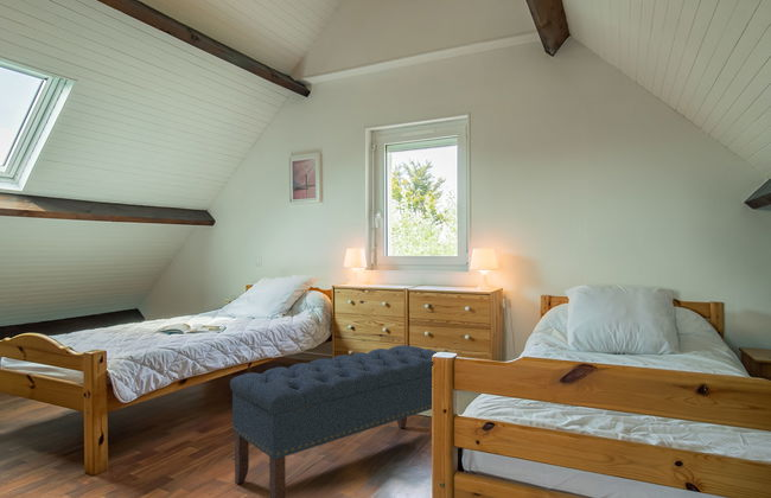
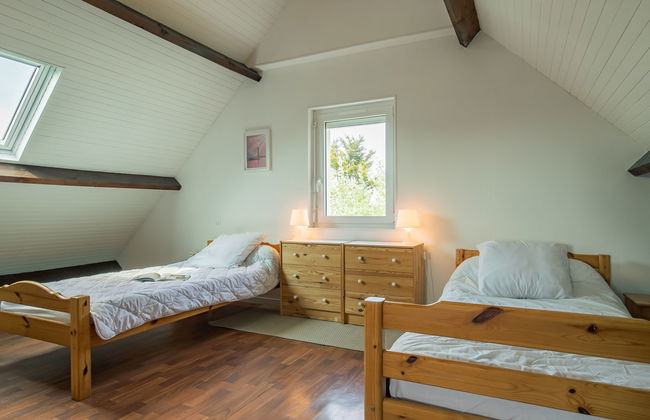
- bench [229,344,438,498]
